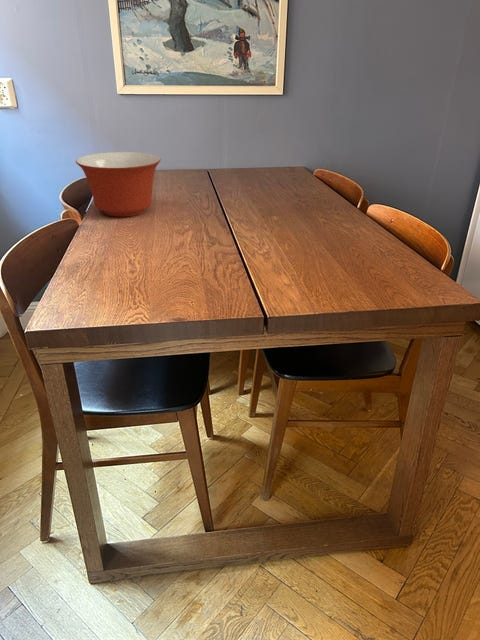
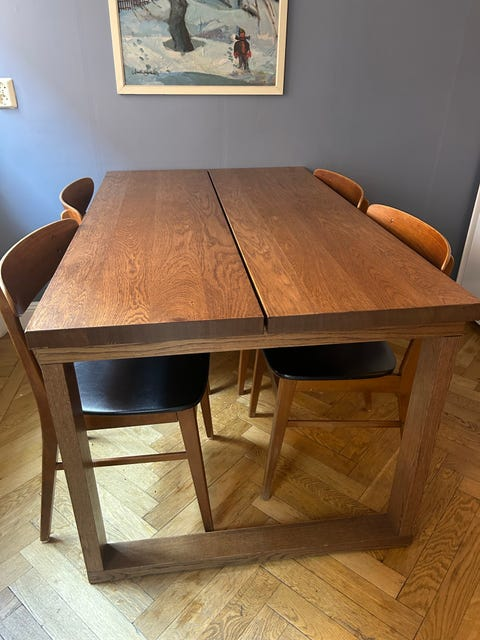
- mixing bowl [75,151,162,218]
